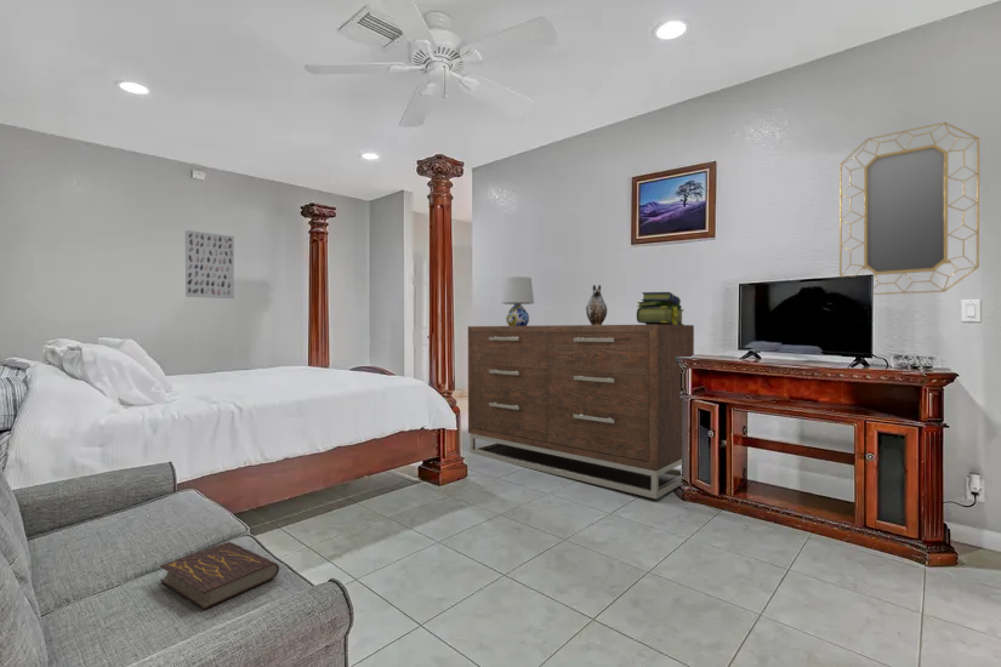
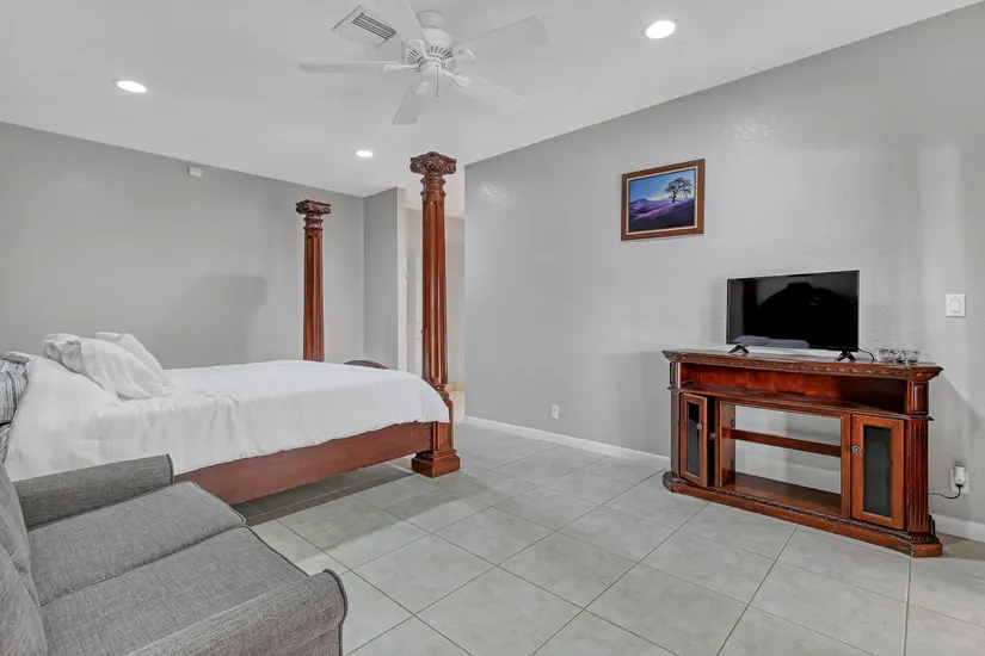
- stack of books [636,291,686,325]
- home mirror [838,121,980,296]
- dresser [467,324,695,500]
- decorative vase [585,284,608,325]
- book [159,541,280,610]
- wall art [184,229,235,300]
- table lamp [500,275,535,326]
